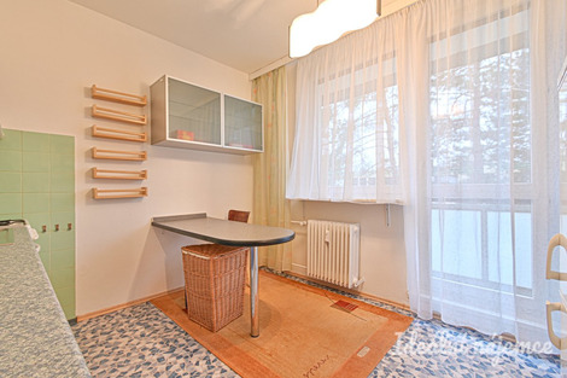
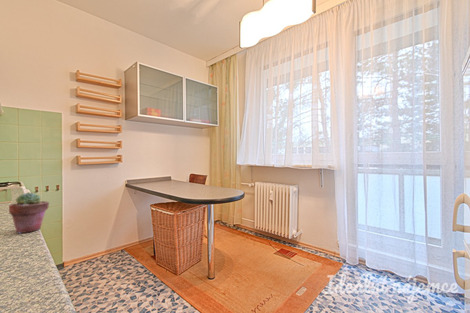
+ potted succulent [8,191,50,234]
